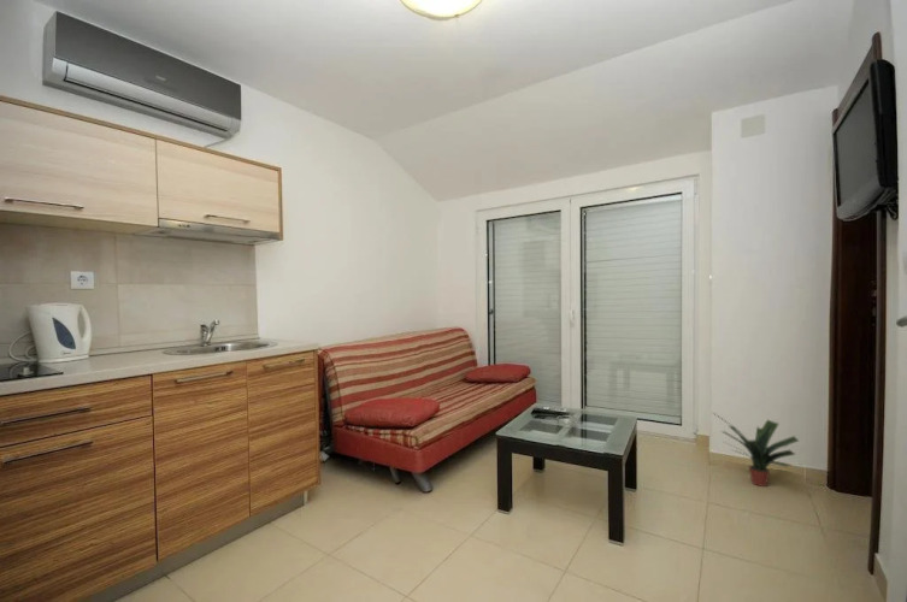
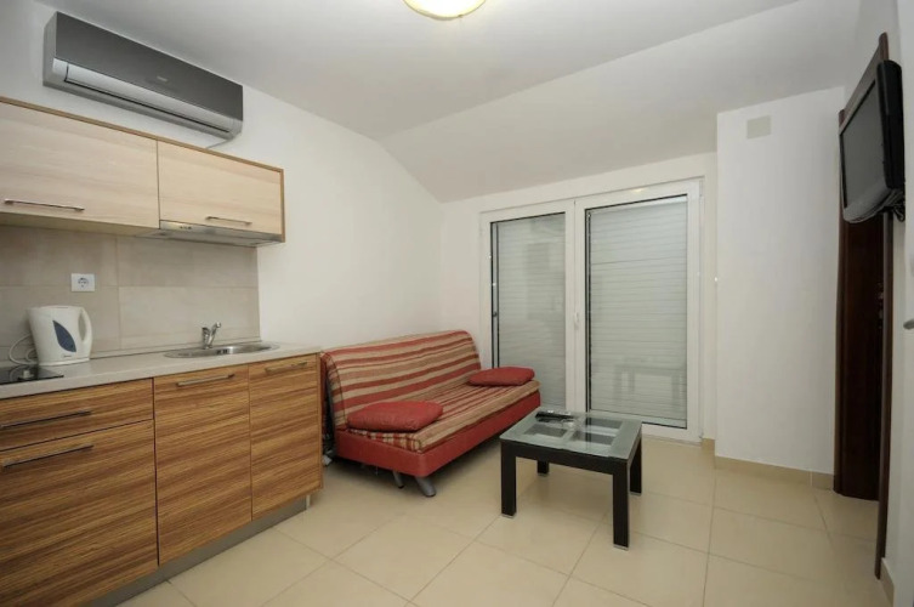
- potted plant [712,412,800,488]
